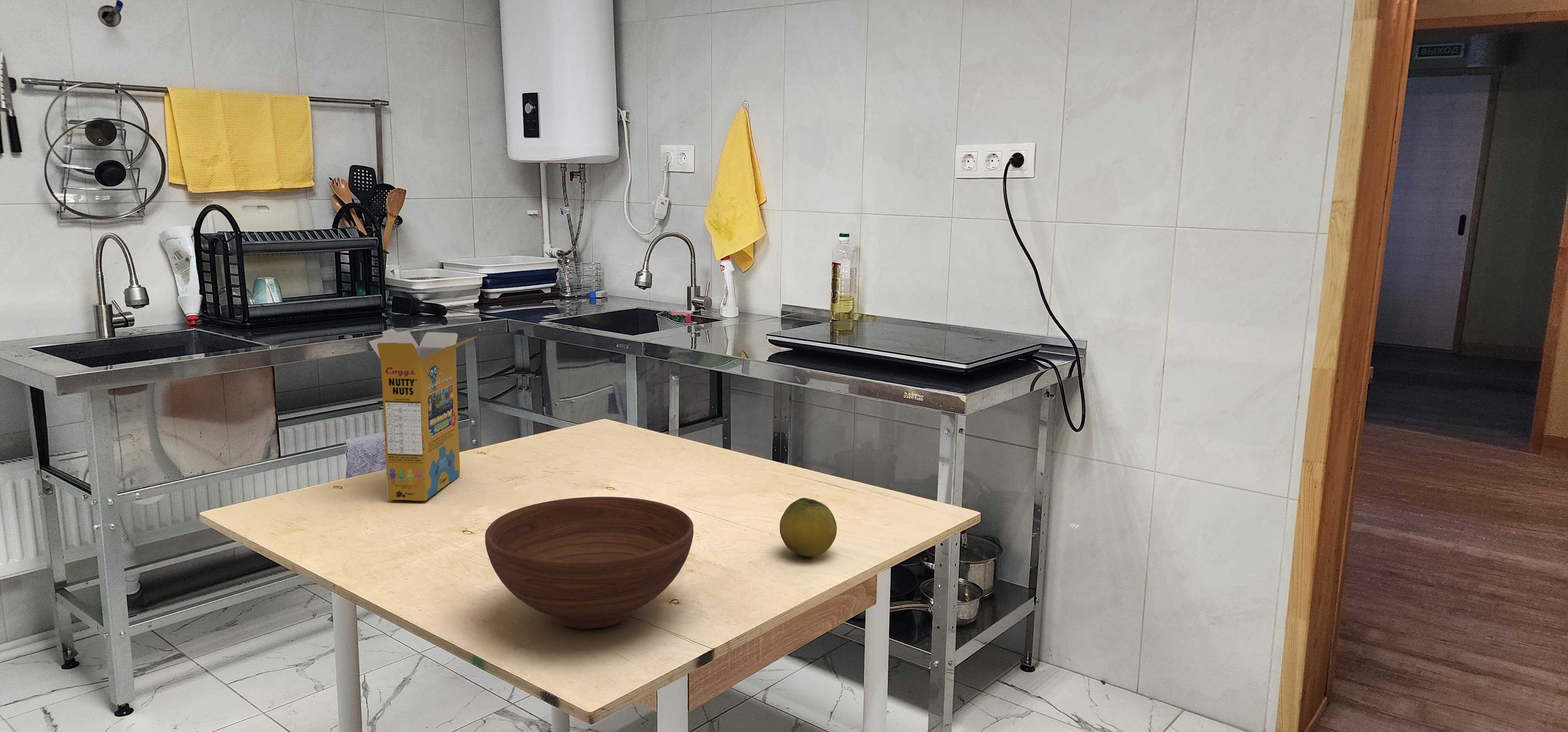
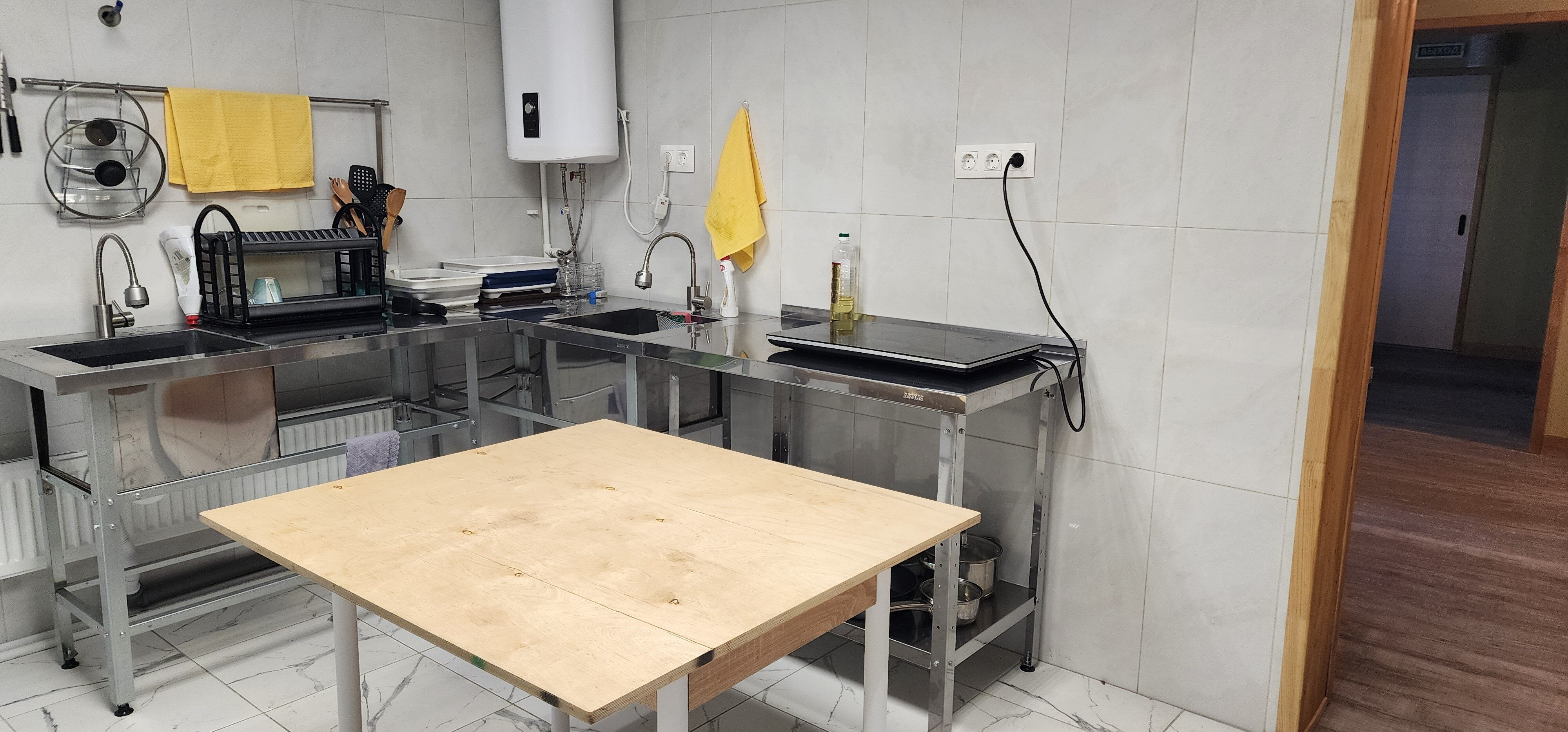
- fruit [779,498,837,557]
- bowl [485,496,694,629]
- cereal box [368,328,478,501]
